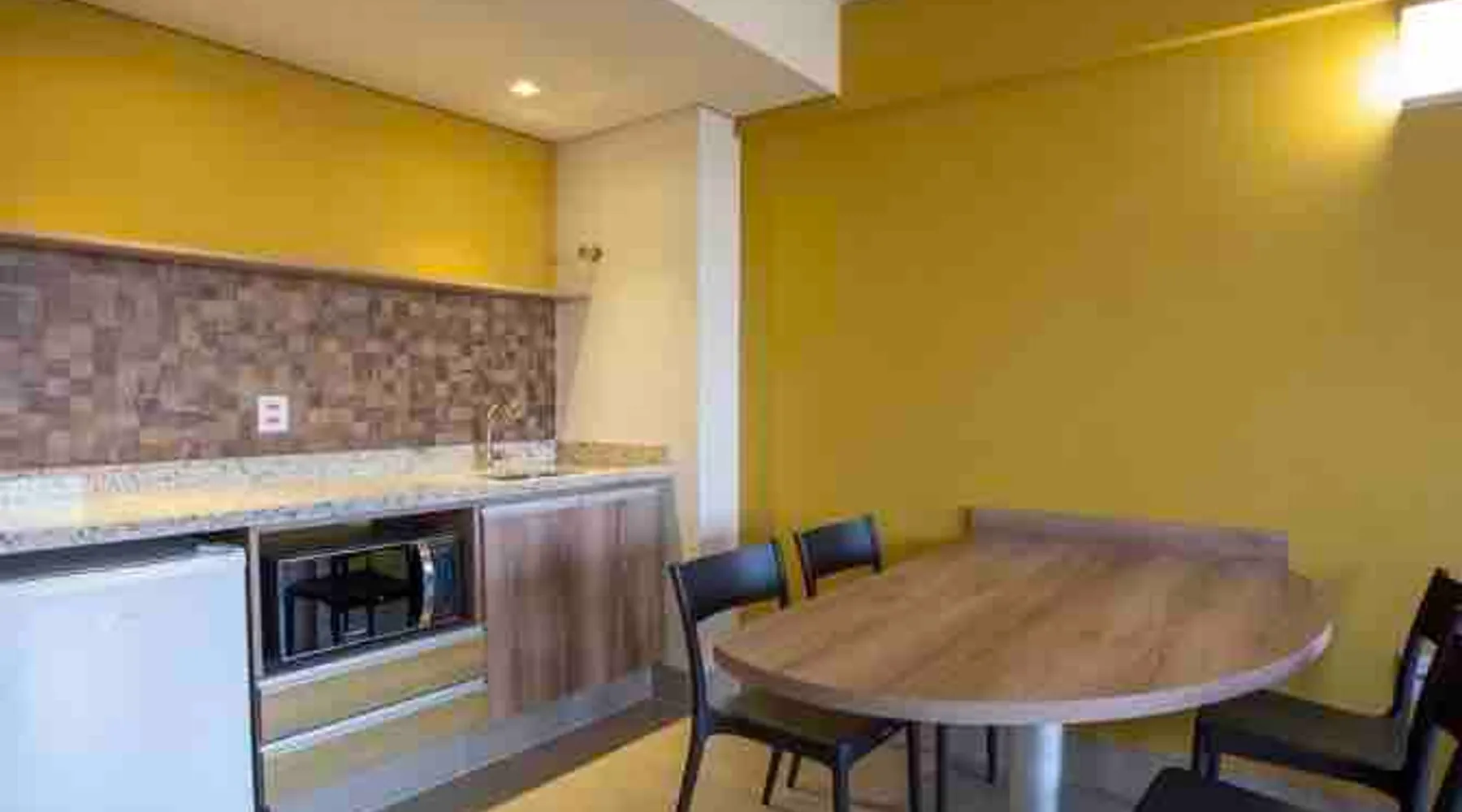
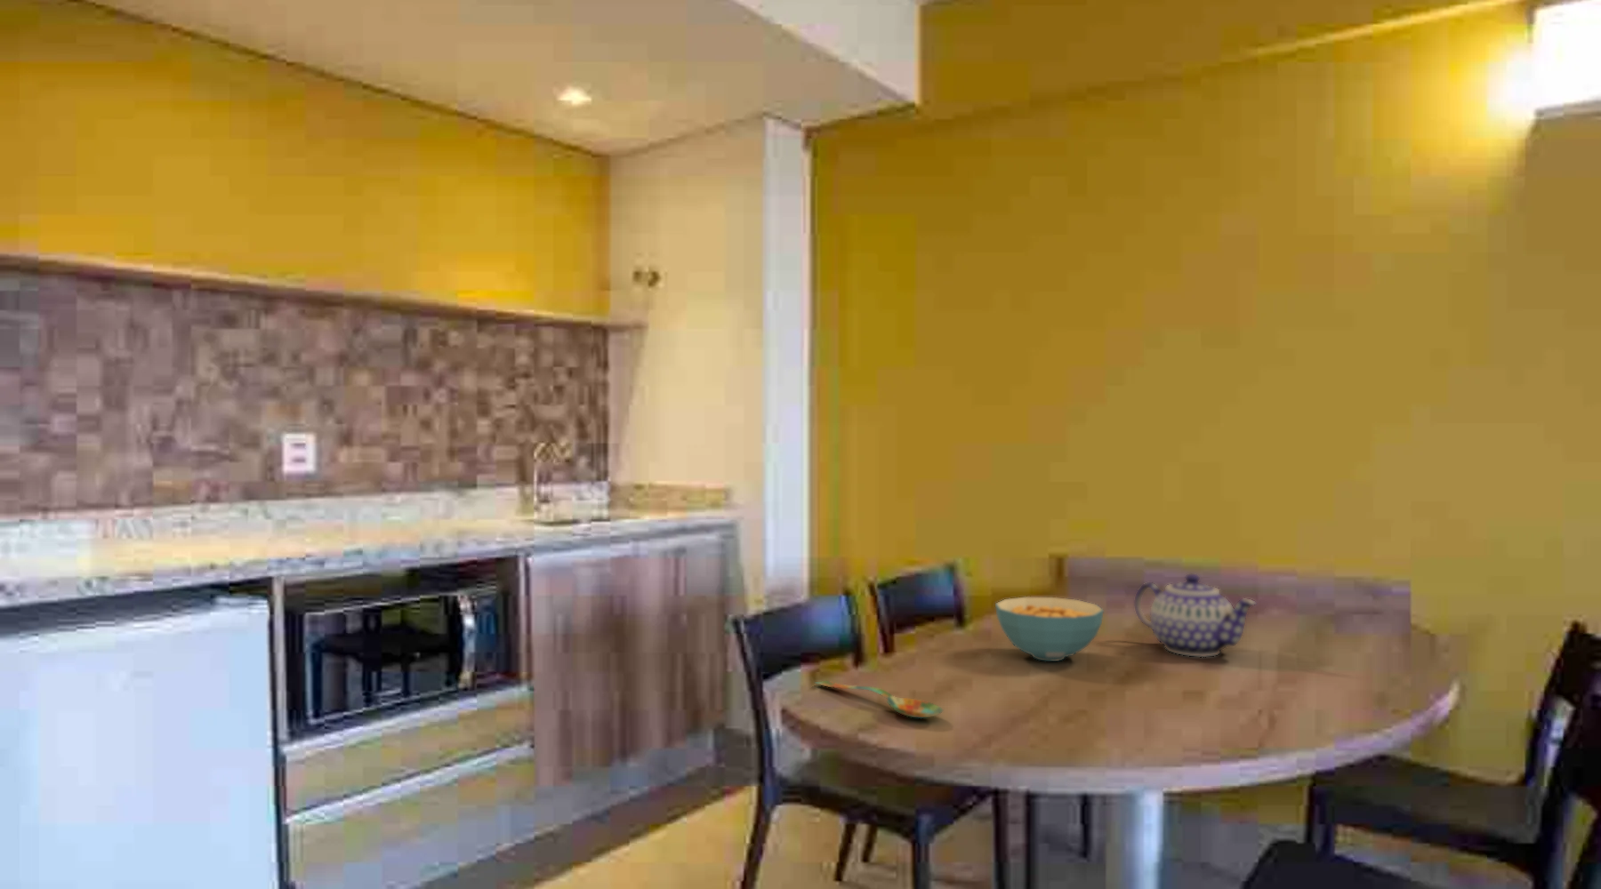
+ spoon [814,680,945,718]
+ teapot [1134,574,1257,658]
+ cereal bowl [994,597,1105,662]
